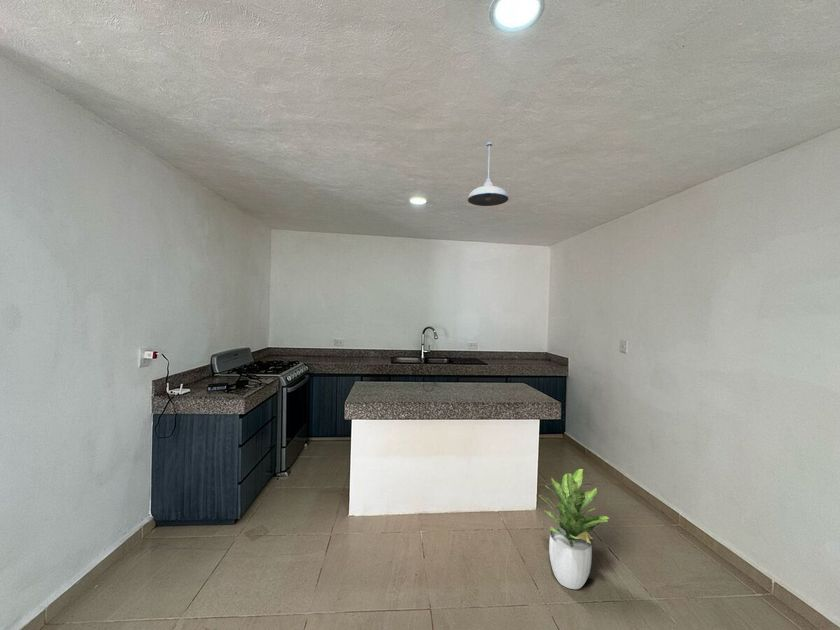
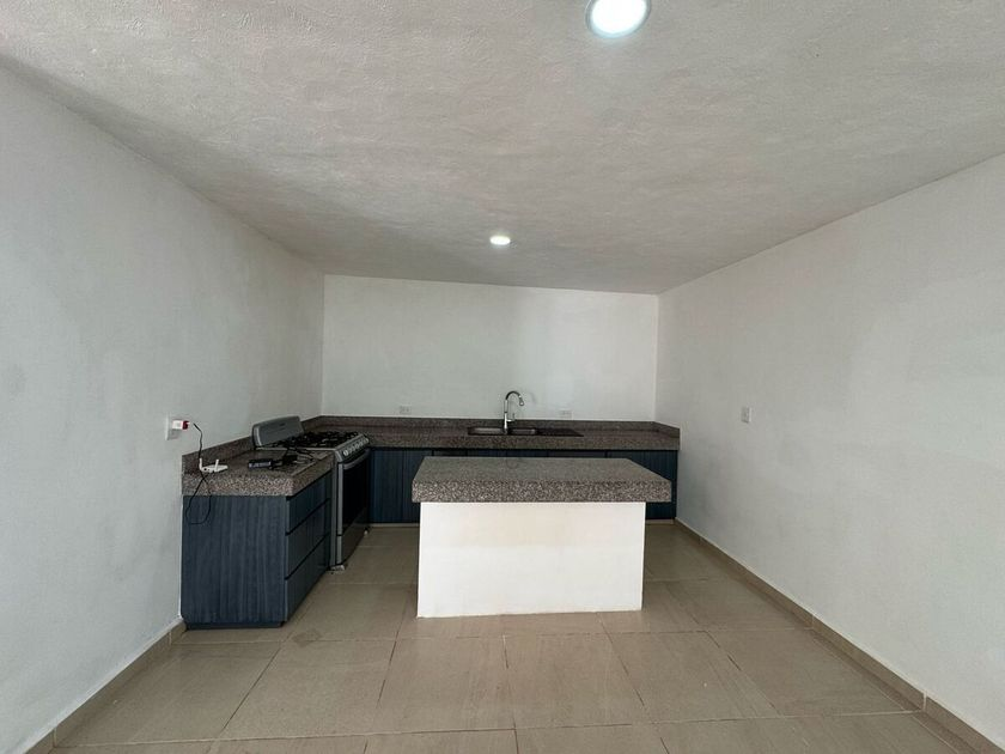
- potted plant [538,468,610,590]
- pendant light [467,141,510,207]
